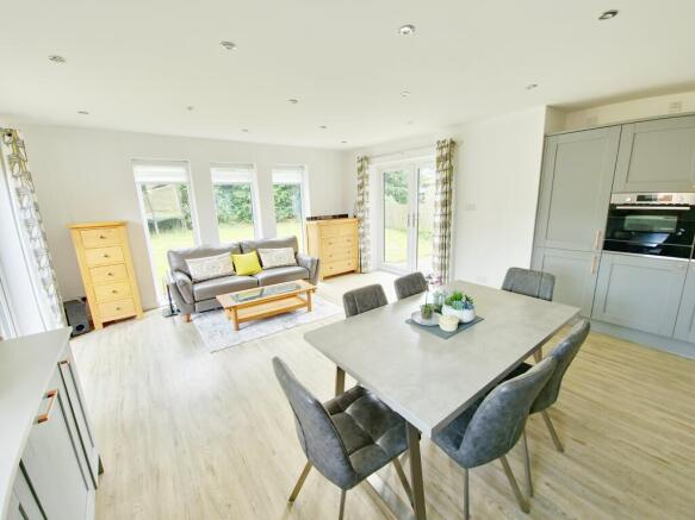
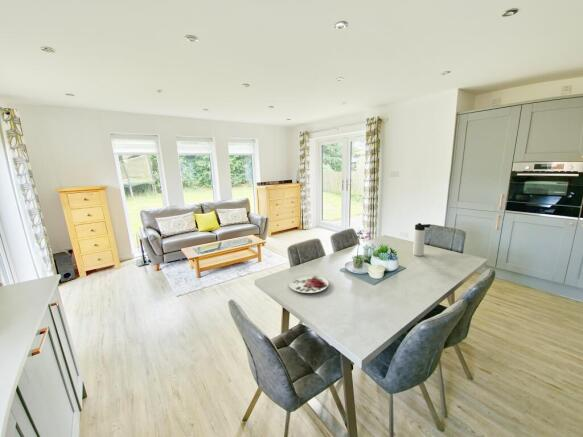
+ thermos bottle [412,222,432,257]
+ plate [288,274,330,294]
